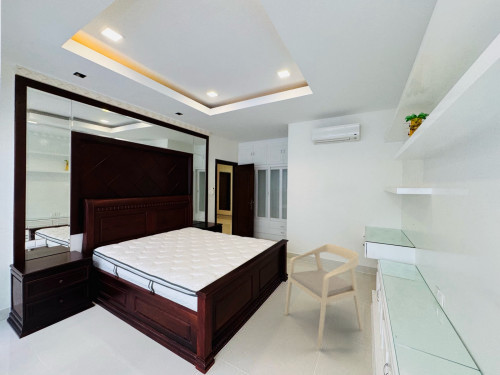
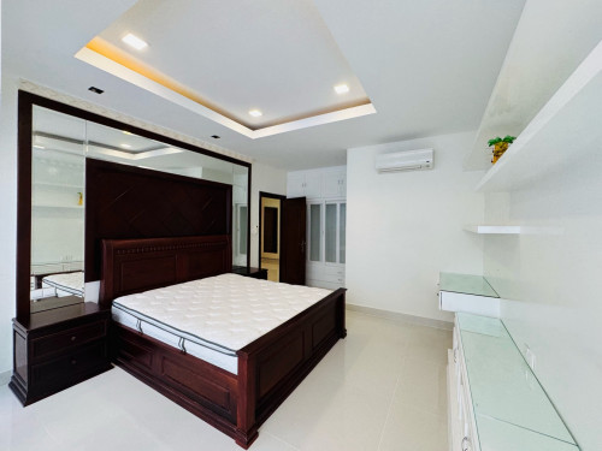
- armchair [284,243,364,349]
